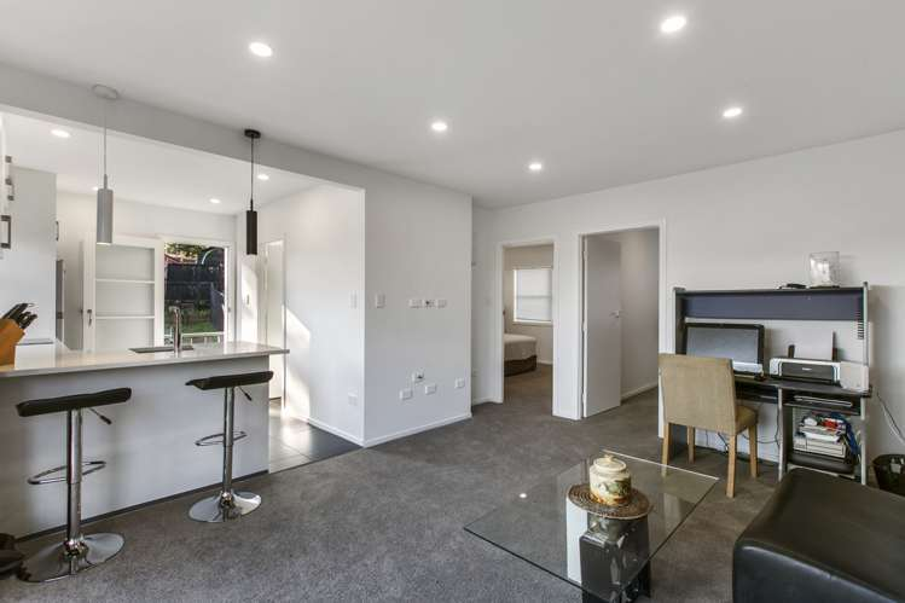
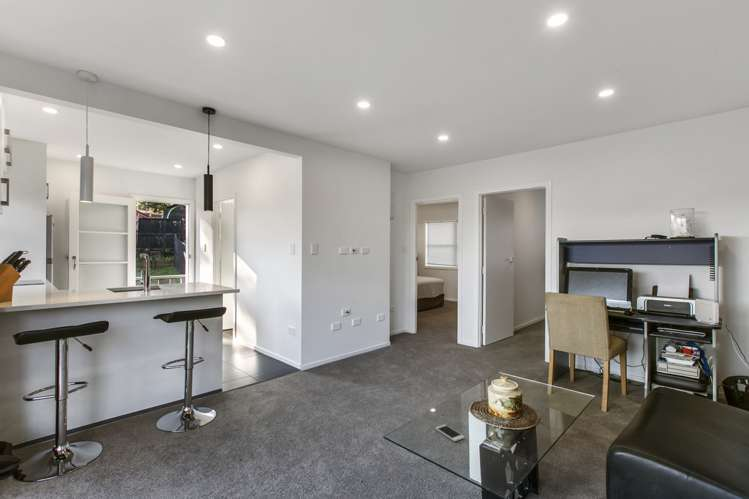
+ smartphone [435,424,465,442]
